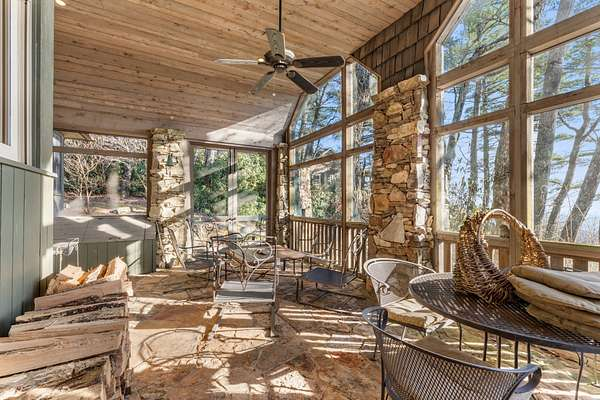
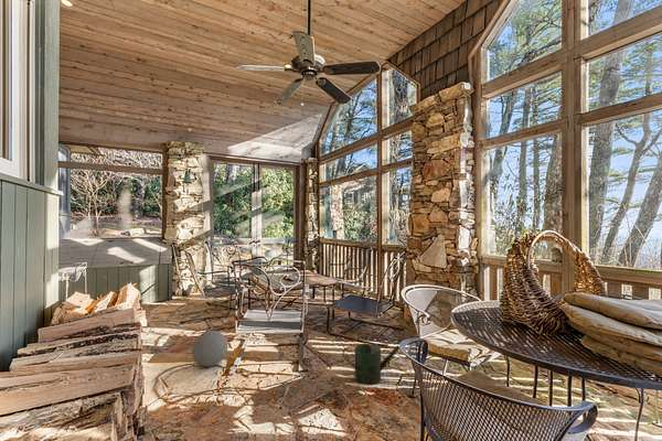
+ decorative ball [191,330,228,367]
+ watering can [342,340,402,386]
